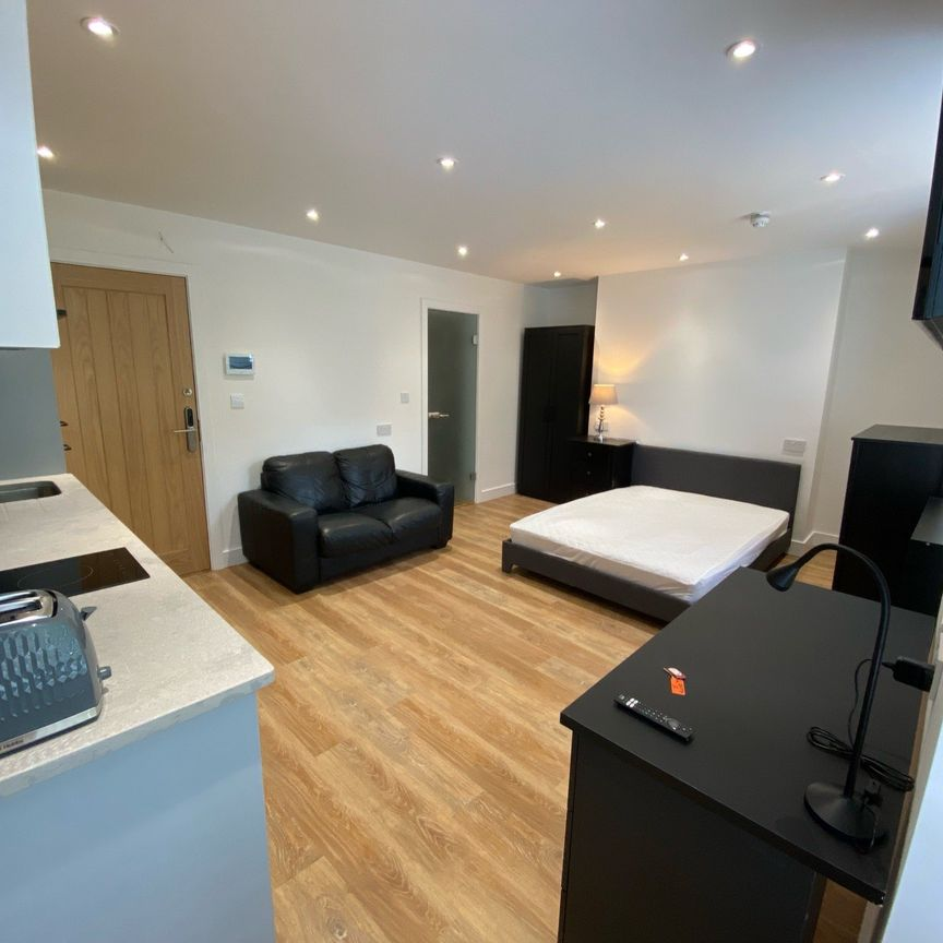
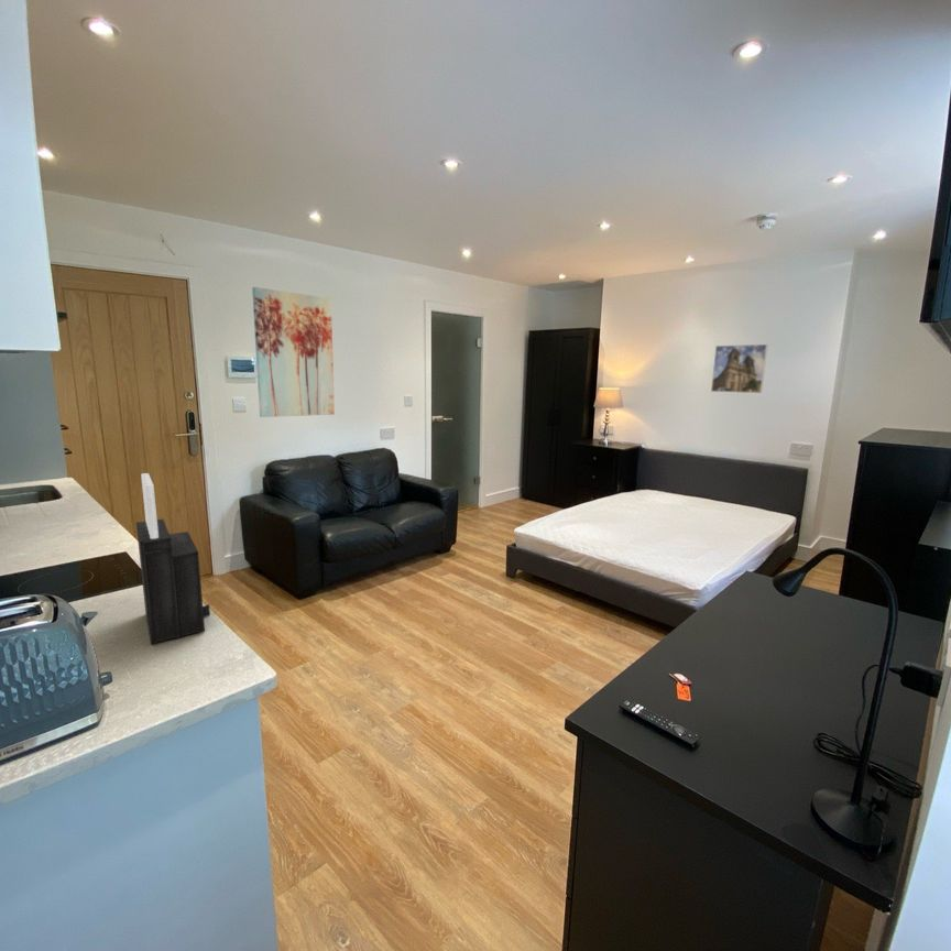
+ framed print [710,343,768,394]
+ wall art [251,286,336,418]
+ knife block [135,472,211,645]
